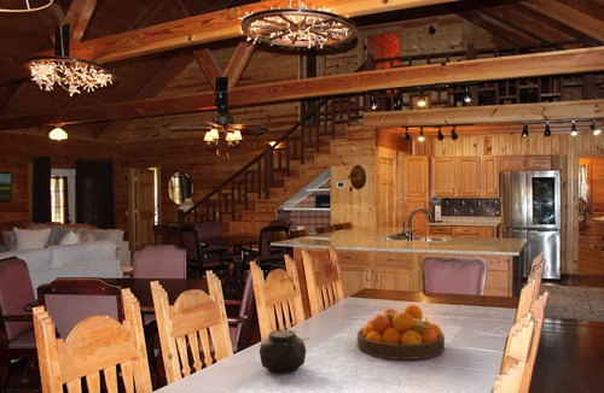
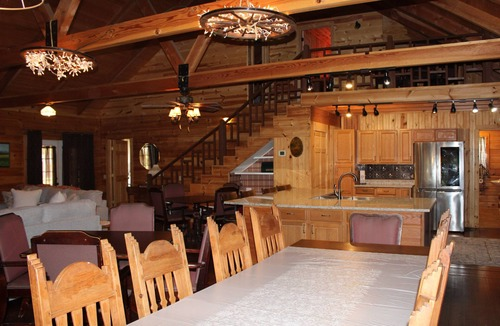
- teapot [259,328,308,375]
- fruit bowl [355,304,446,360]
